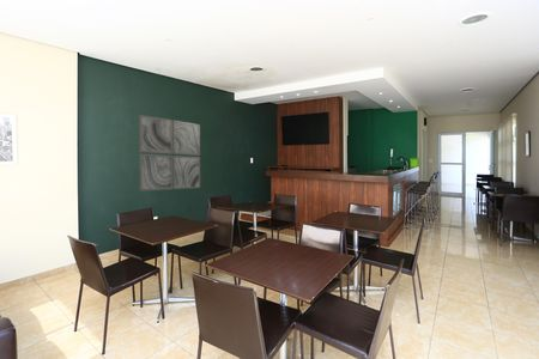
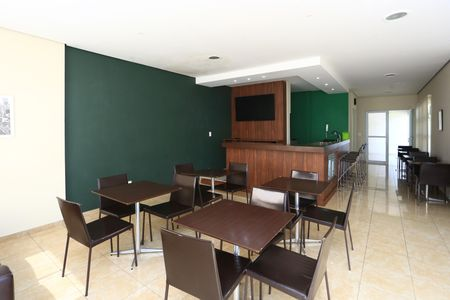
- wall art [138,114,201,191]
